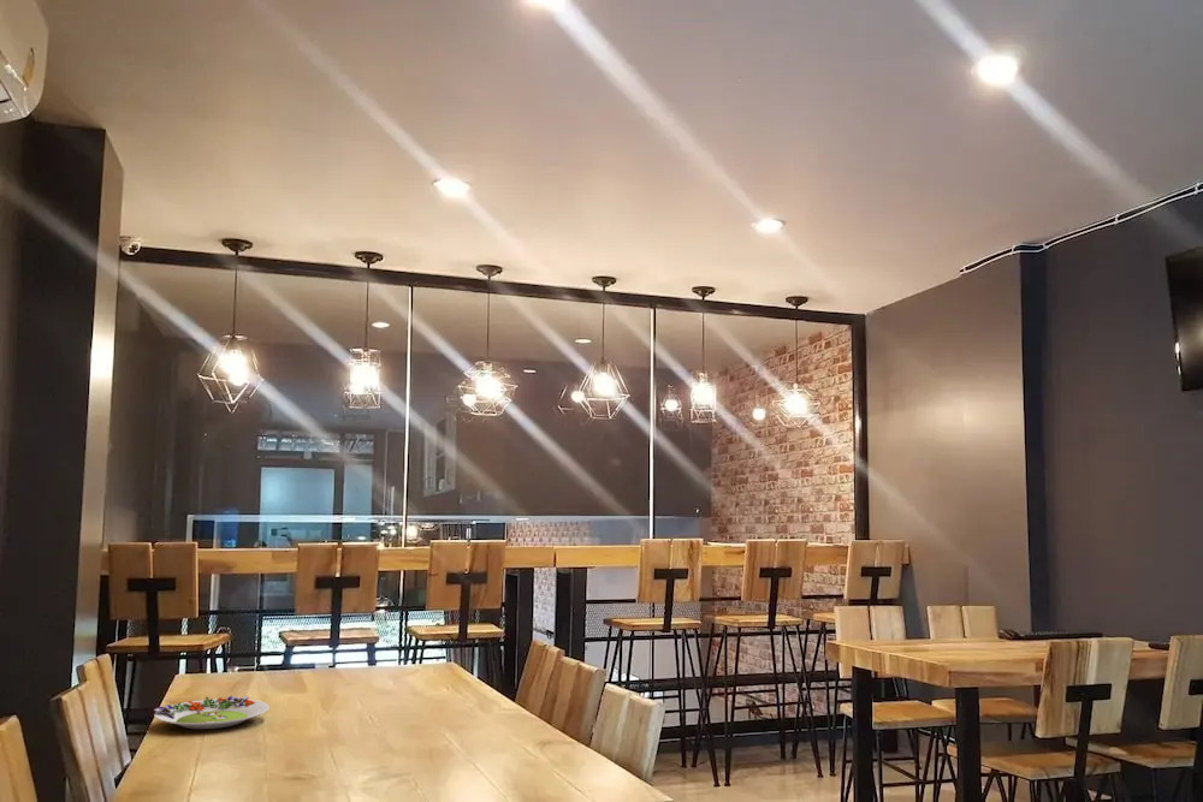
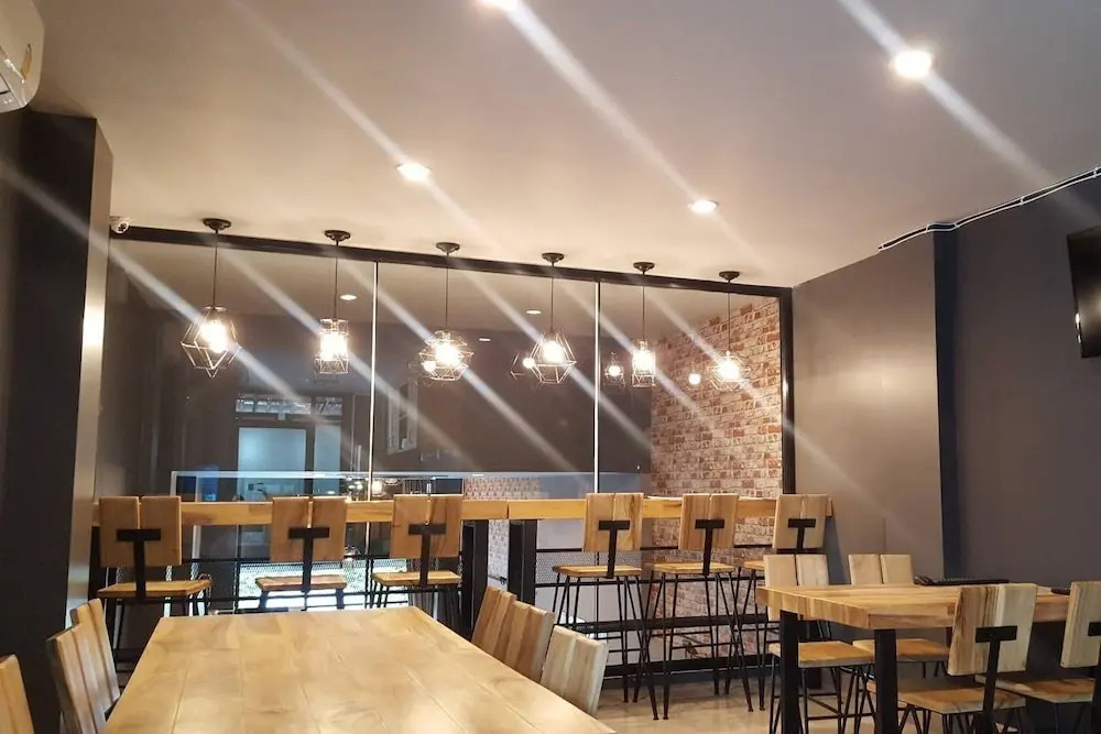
- salad plate [153,695,271,730]
